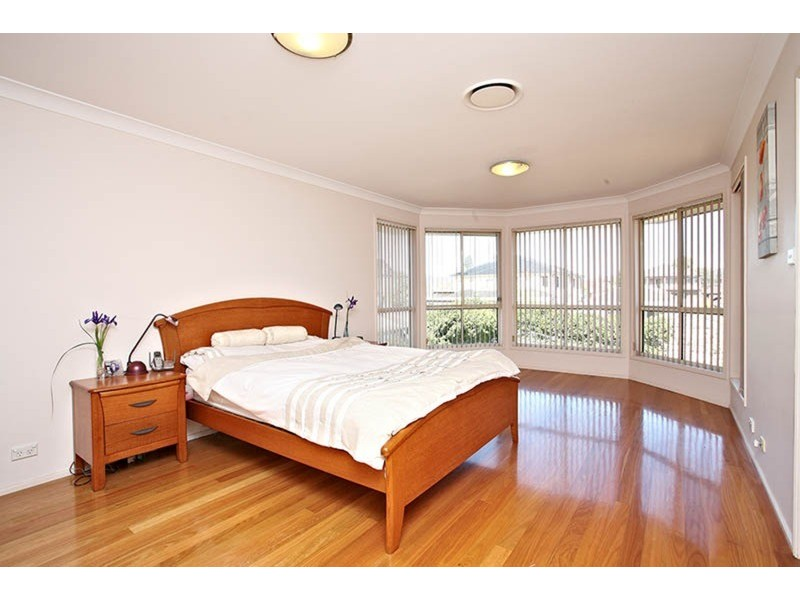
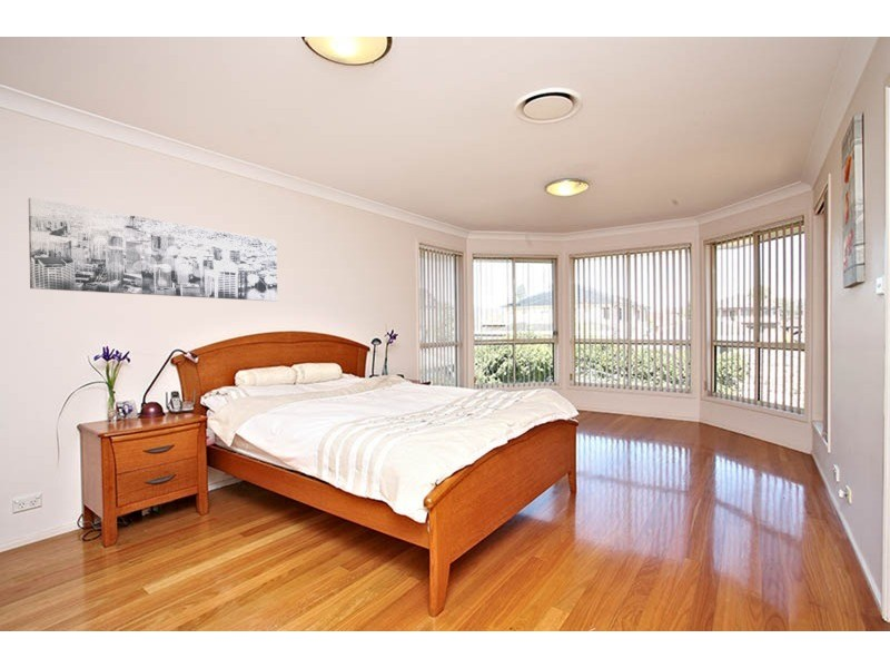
+ wall art [28,197,278,303]
